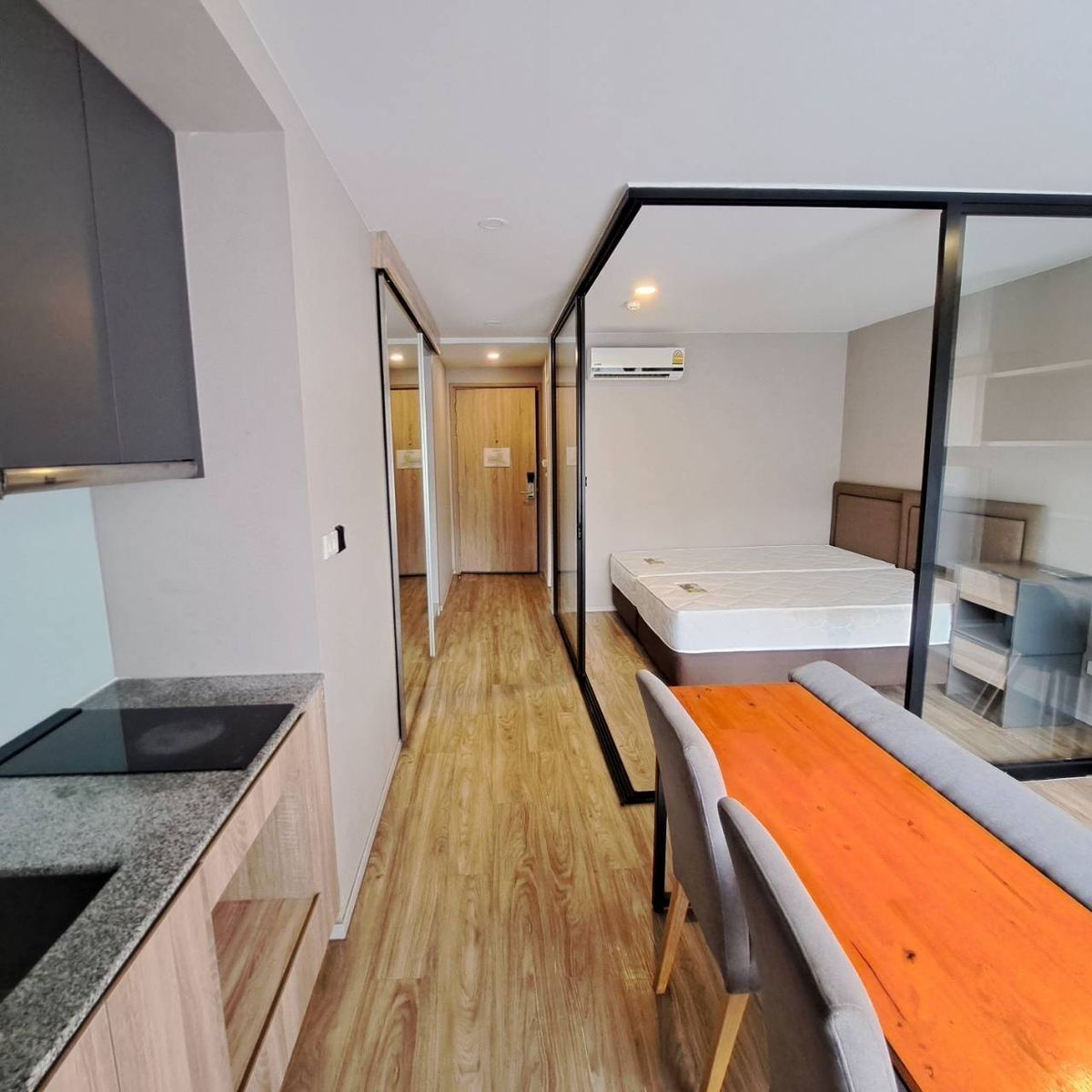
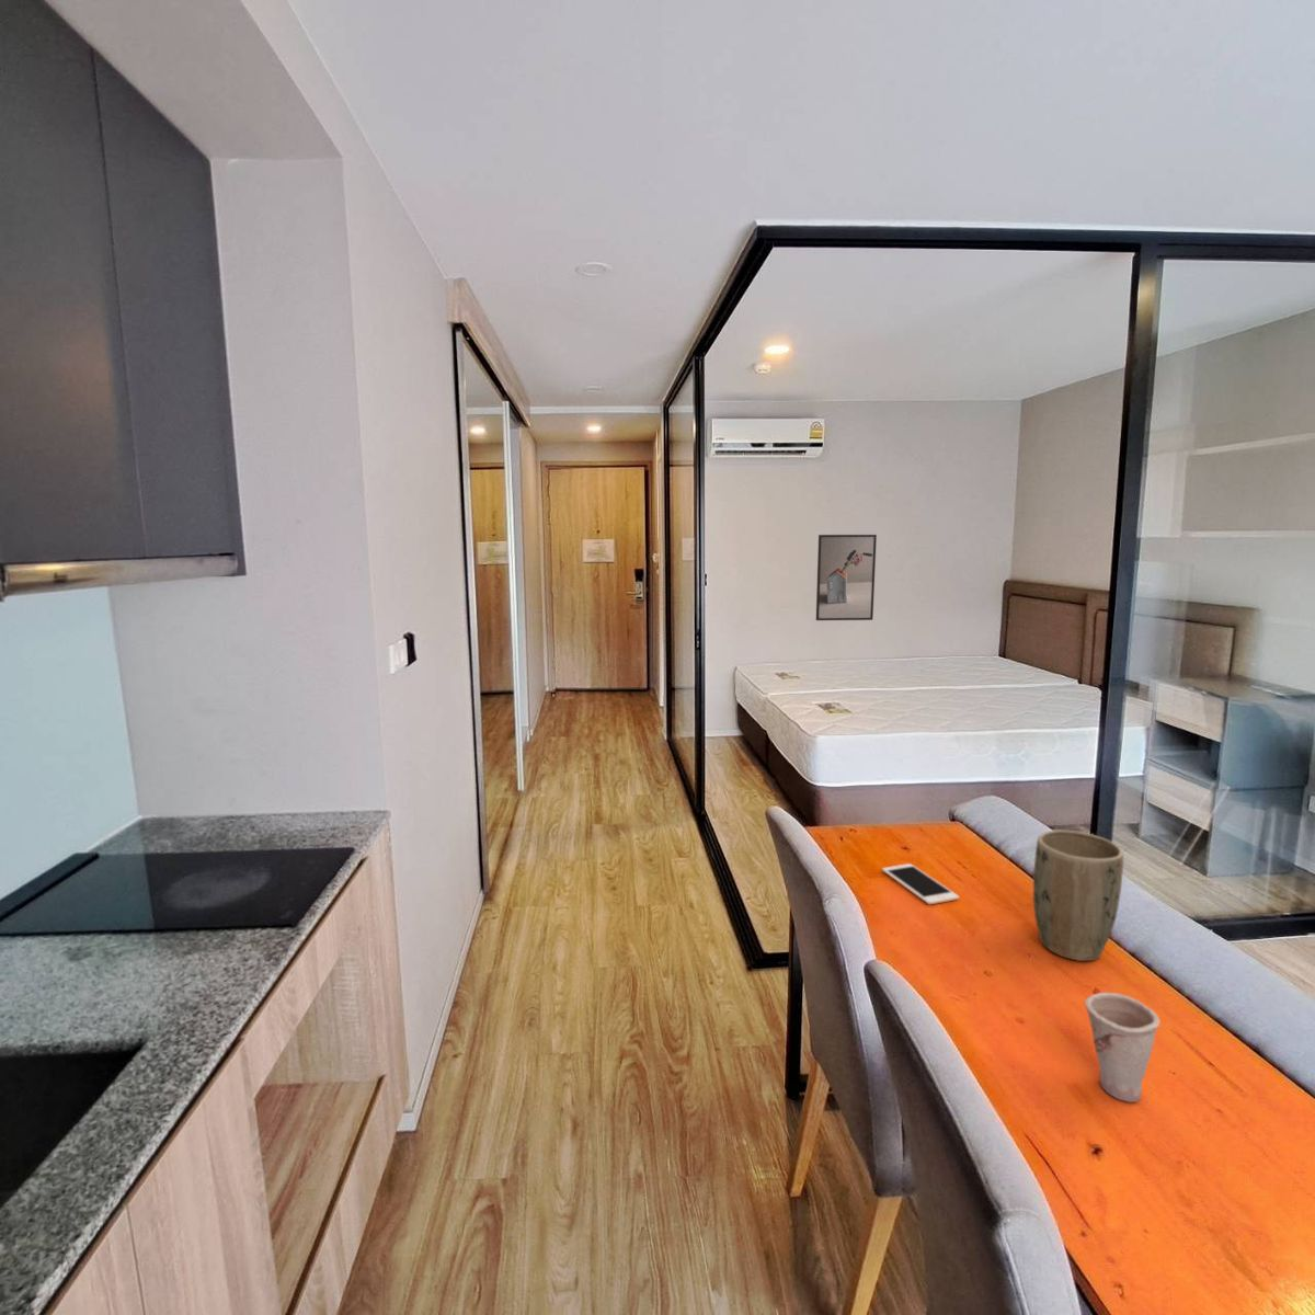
+ plant pot [1032,830,1125,962]
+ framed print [815,533,878,621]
+ cup [1084,992,1161,1103]
+ cell phone [881,862,960,906]
